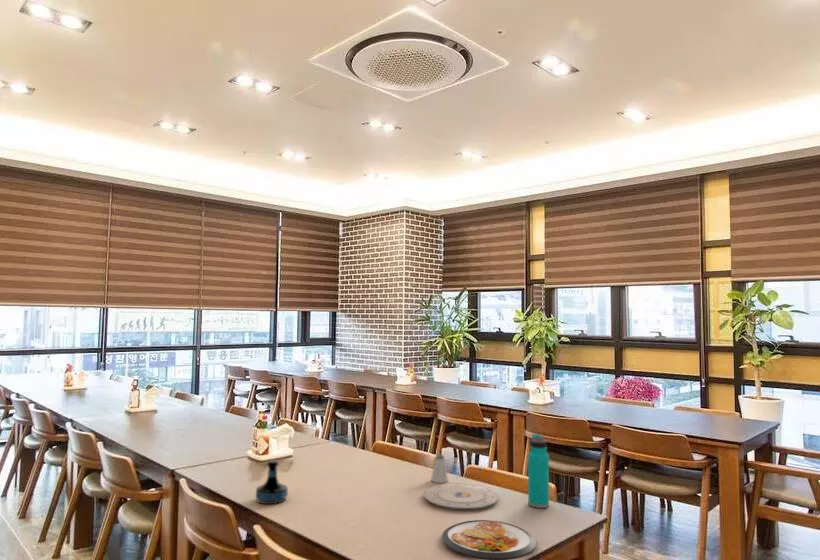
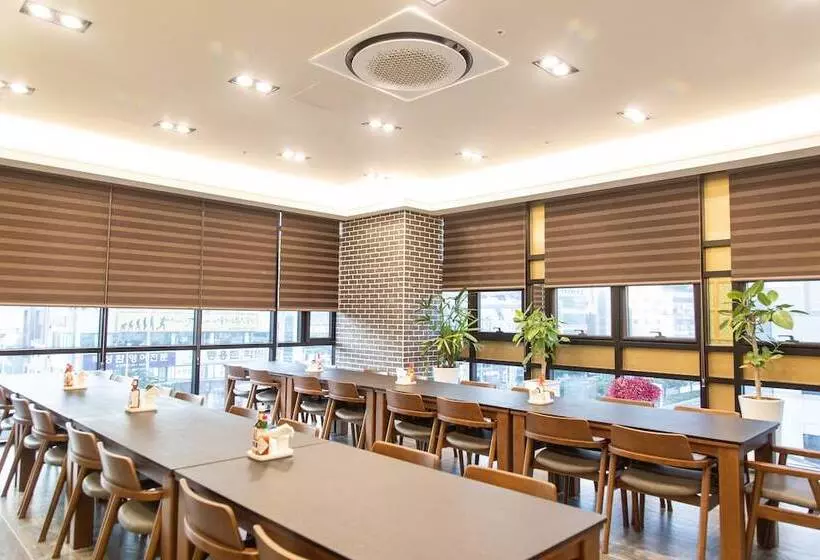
- tequila bottle [255,459,289,505]
- water bottle [527,433,550,509]
- dish [441,519,537,560]
- saltshaker [430,454,449,484]
- plate [423,483,499,511]
